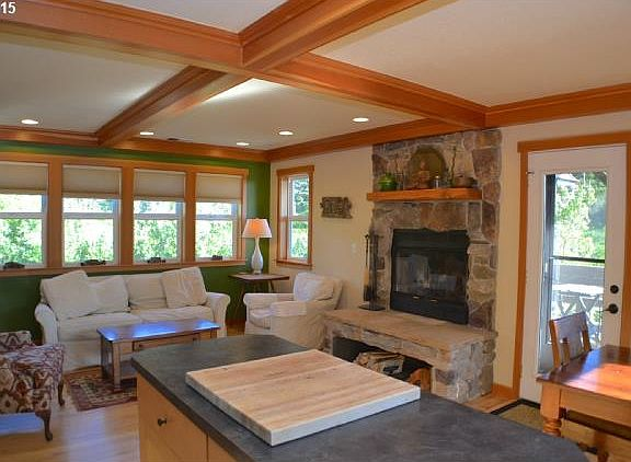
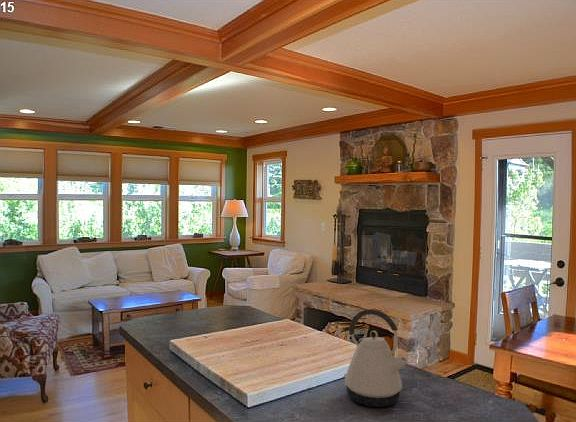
+ kettle [343,308,409,408]
